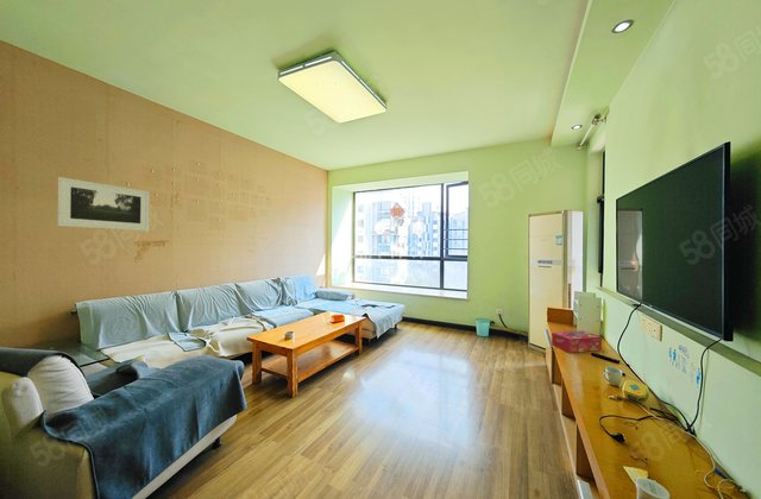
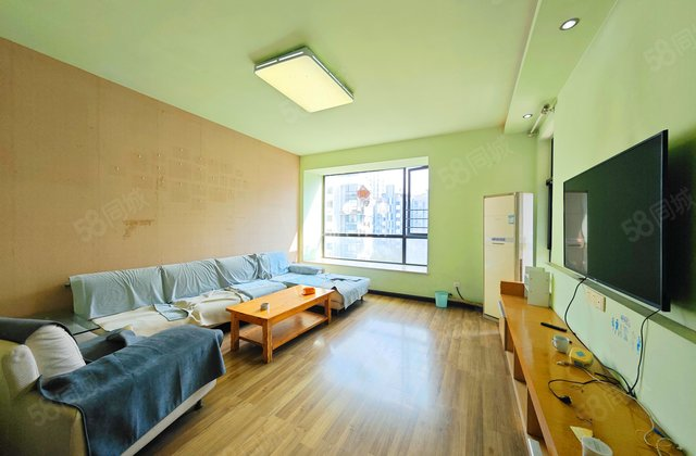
- tissue box [551,329,603,354]
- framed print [56,176,151,232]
